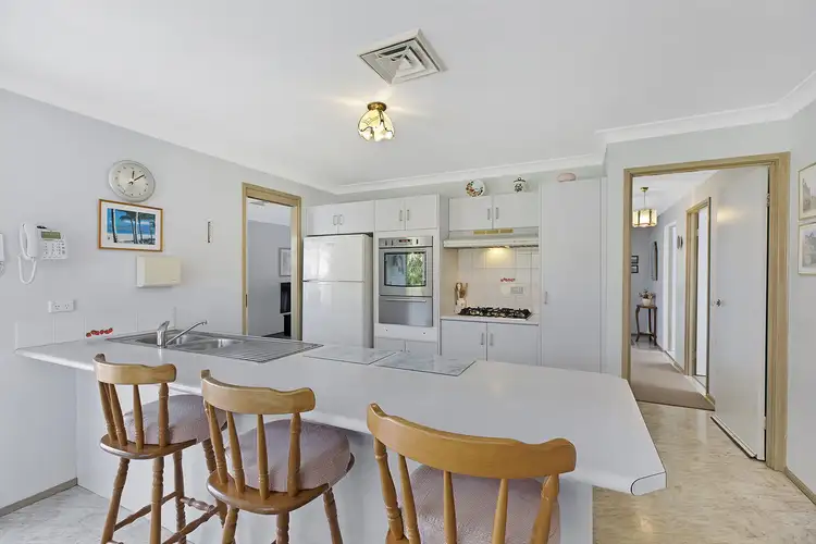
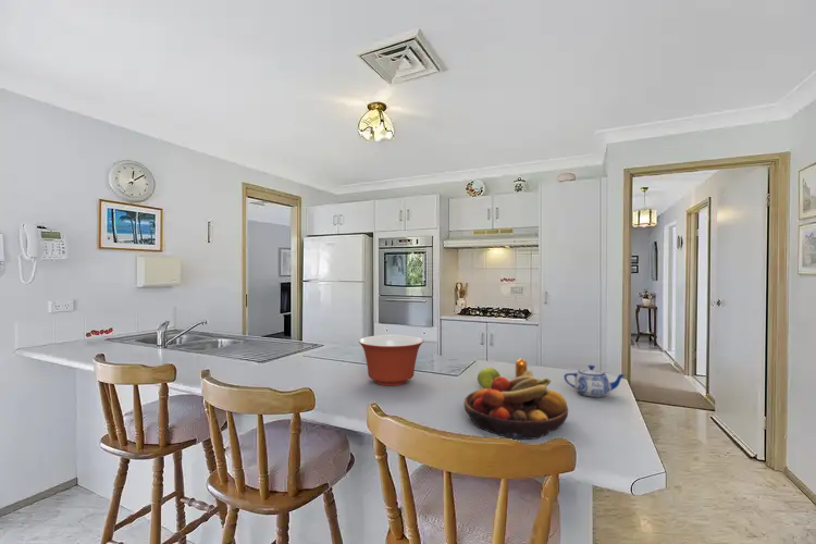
+ pepper shaker [515,358,541,380]
+ mixing bowl [358,334,424,387]
+ apple [477,367,502,388]
+ fruit bowl [463,369,569,441]
+ teapot [562,364,627,398]
